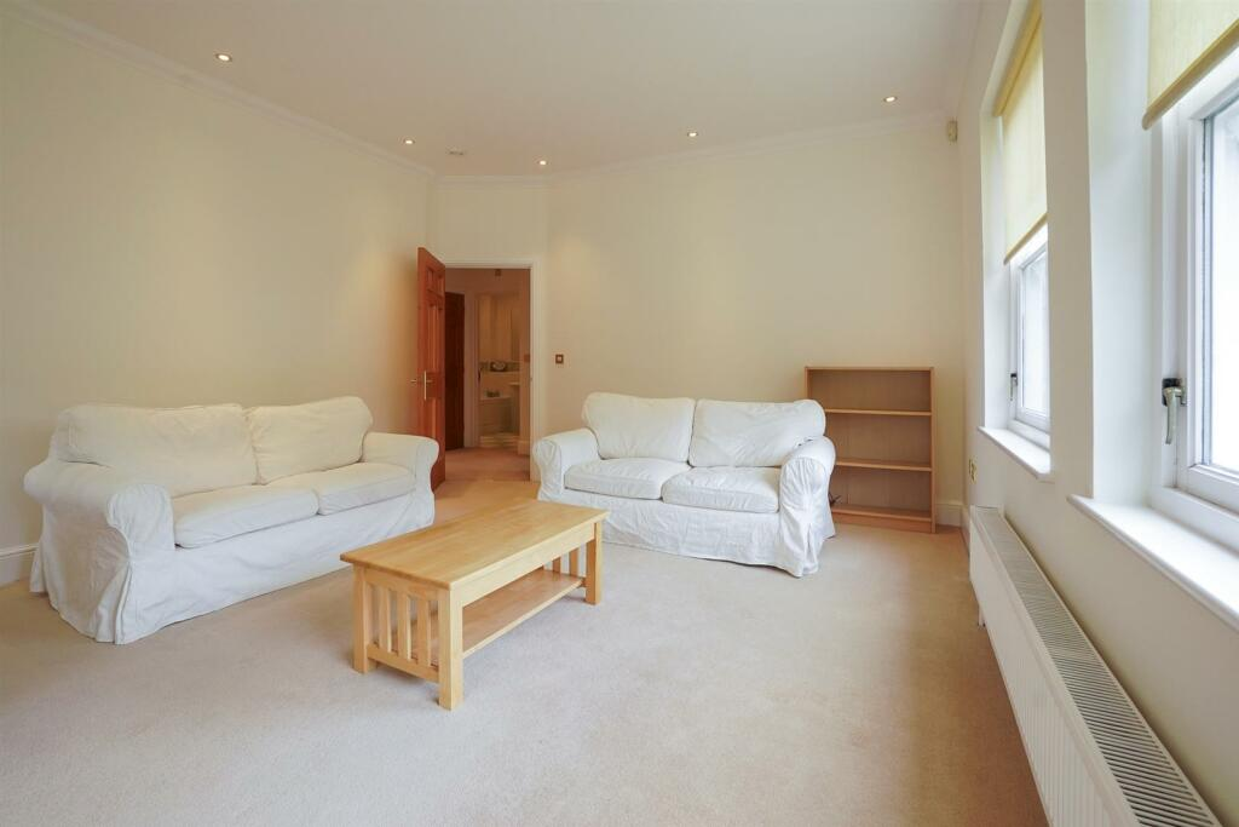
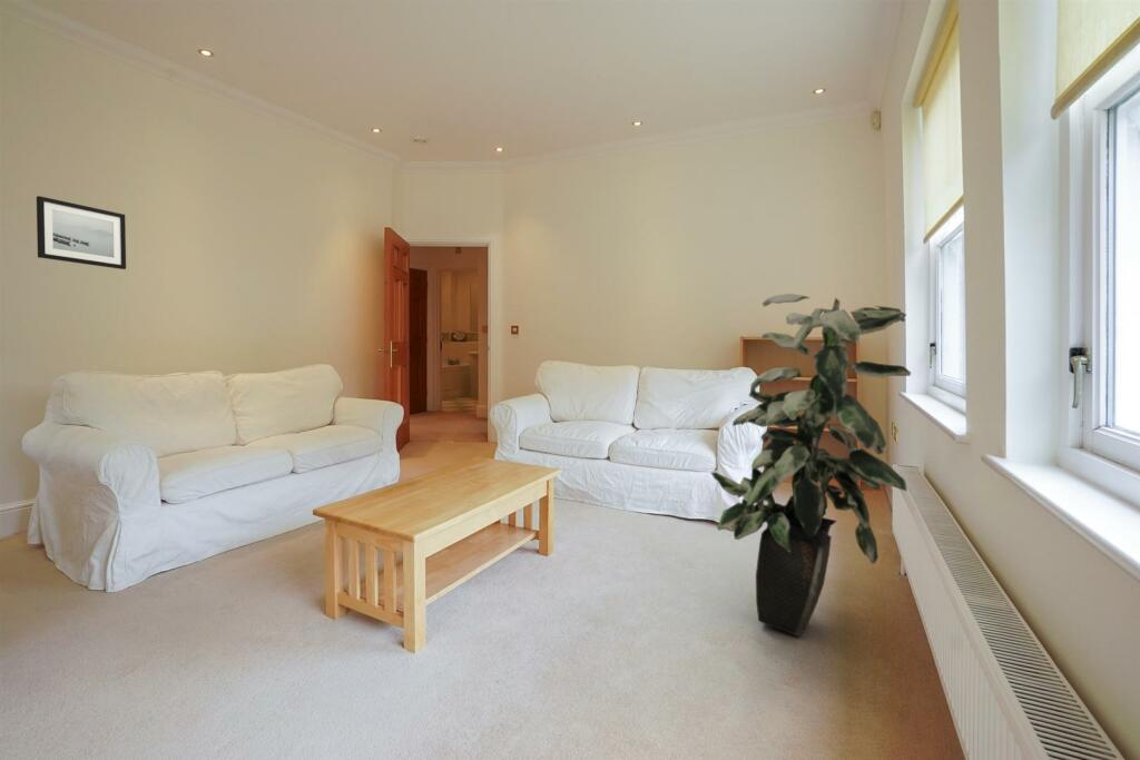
+ indoor plant [710,293,912,638]
+ wall art [36,195,127,270]
